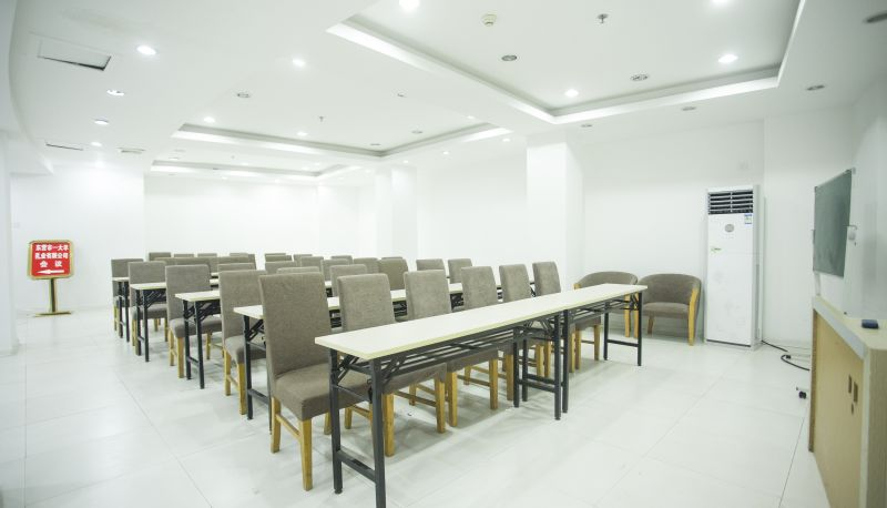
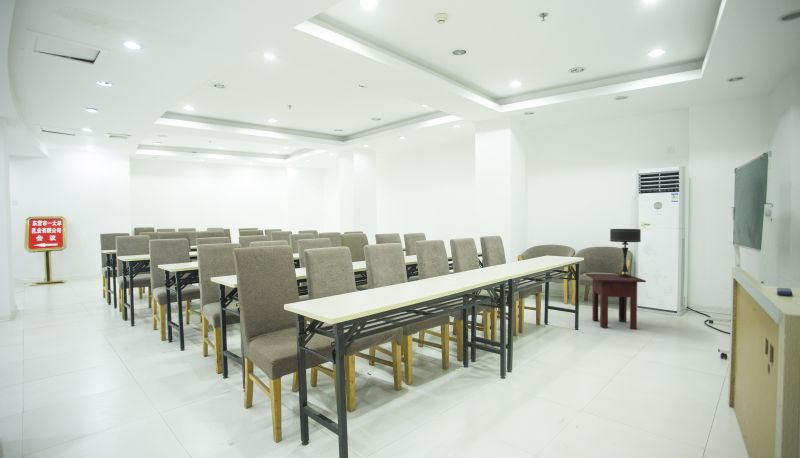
+ table lamp [609,228,642,278]
+ side table [585,273,647,330]
